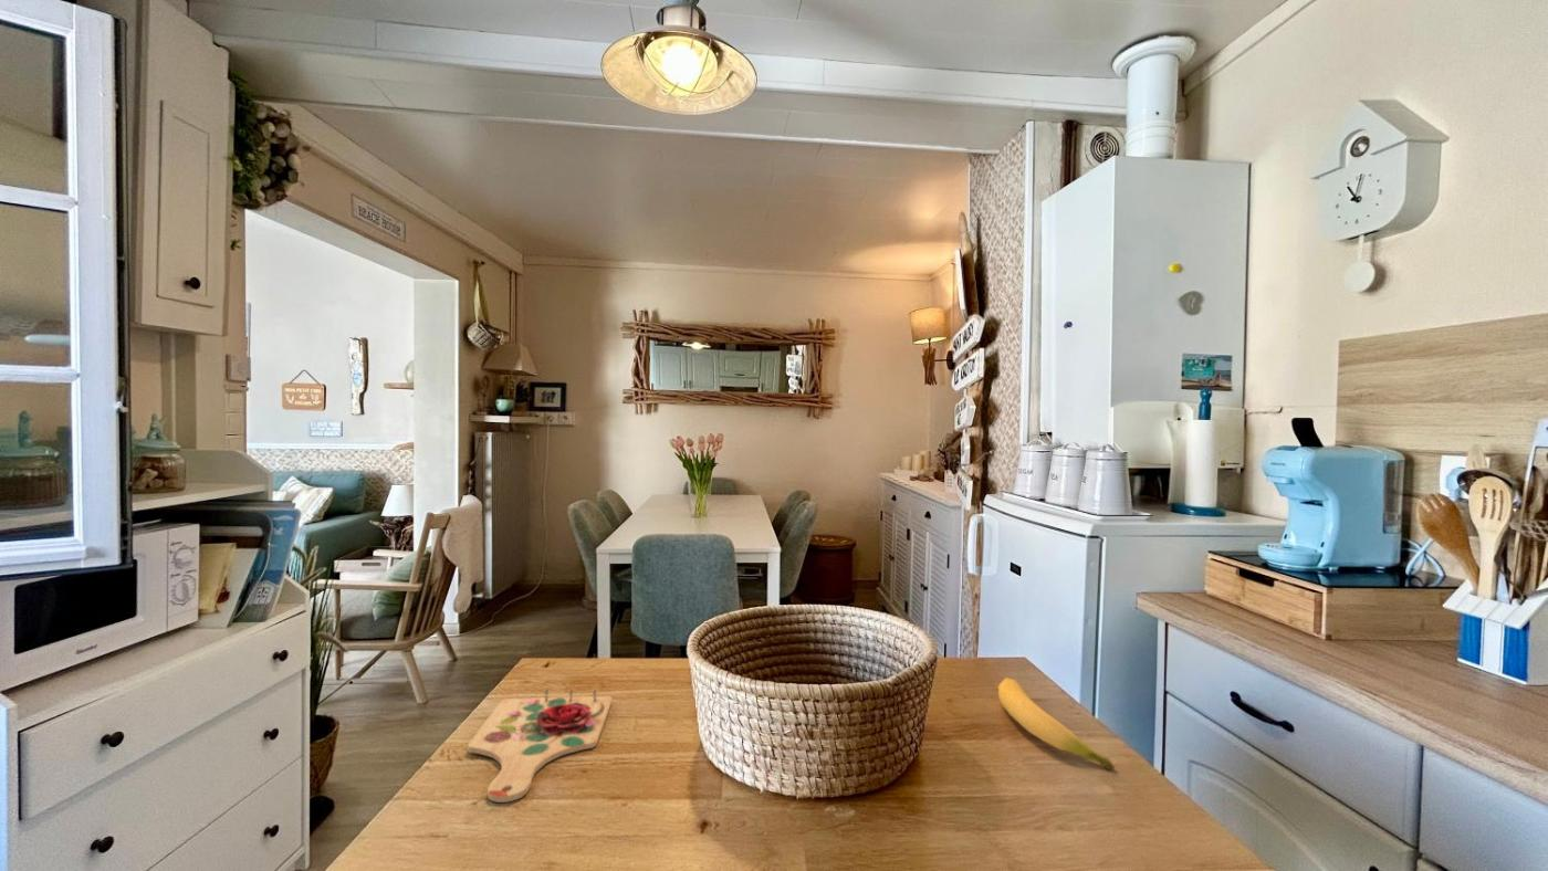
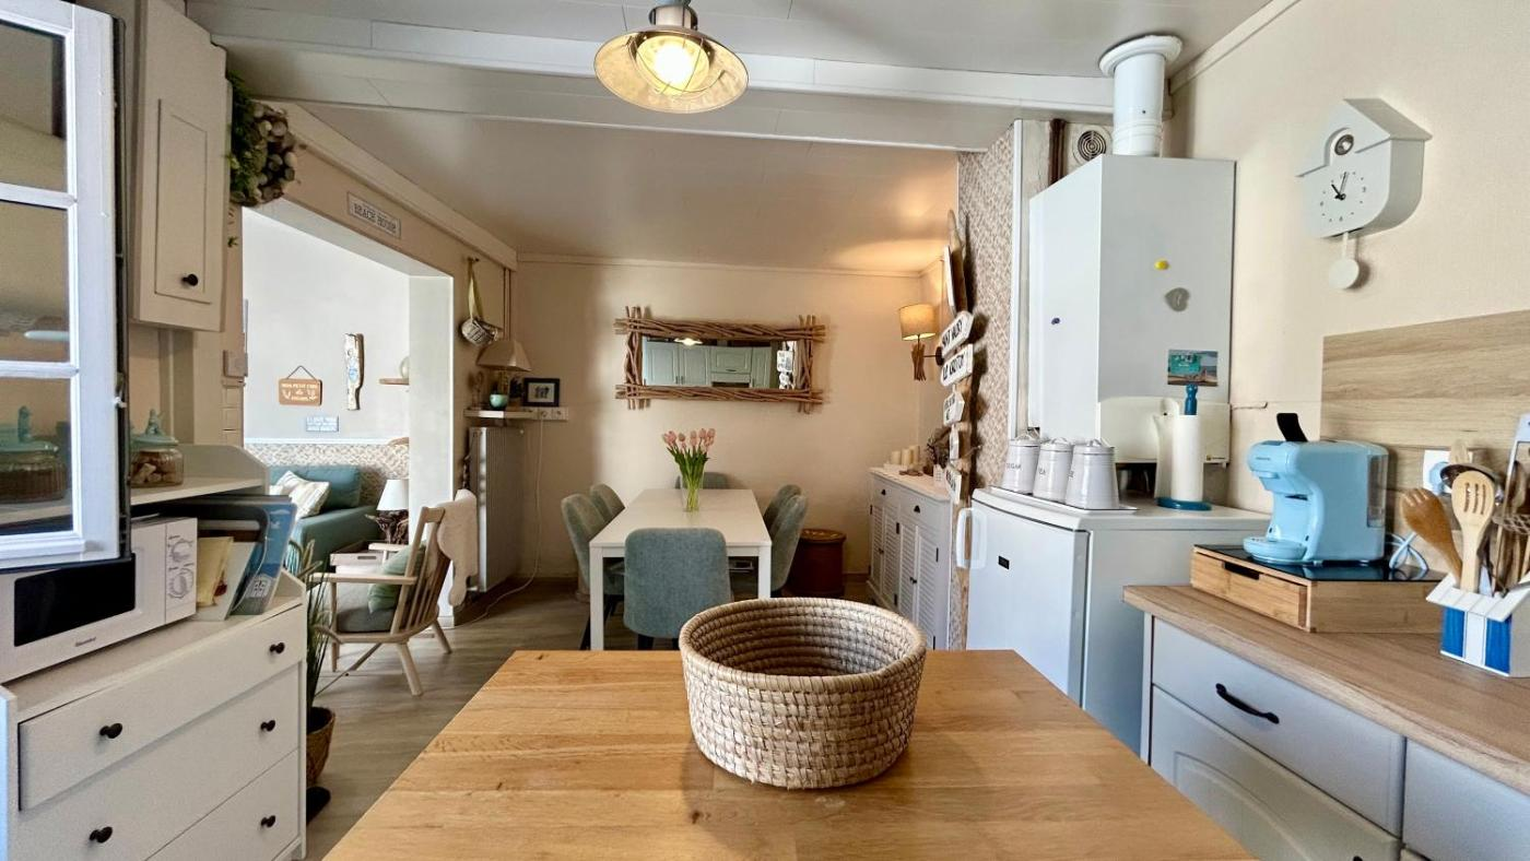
- cutting board [467,688,613,804]
- banana [997,676,1116,770]
